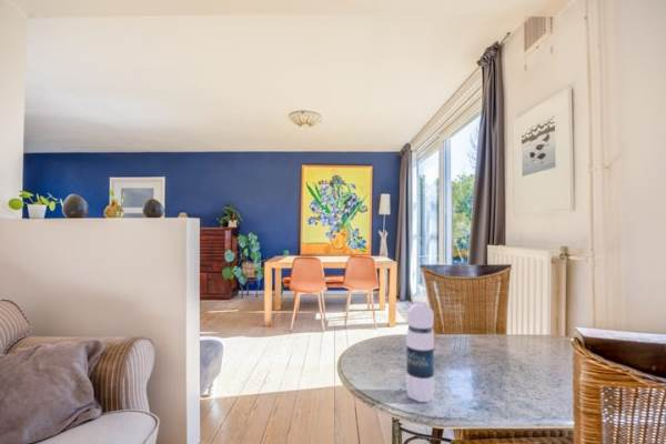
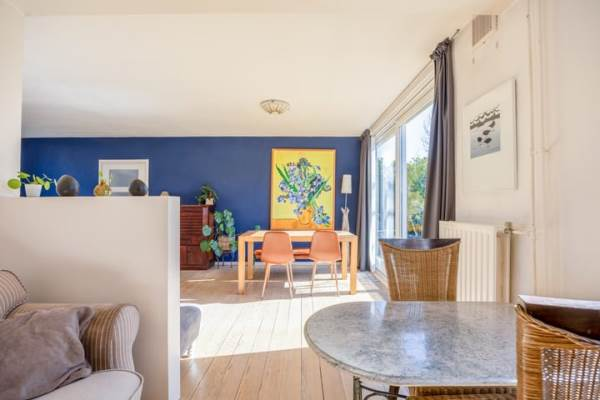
- water bottle [405,295,435,403]
